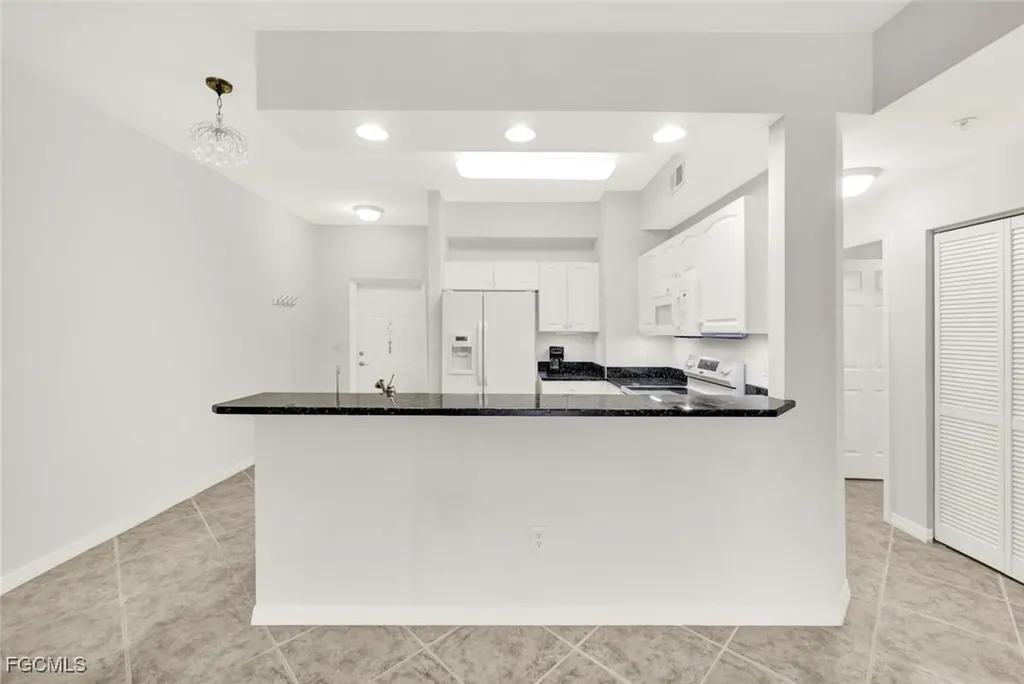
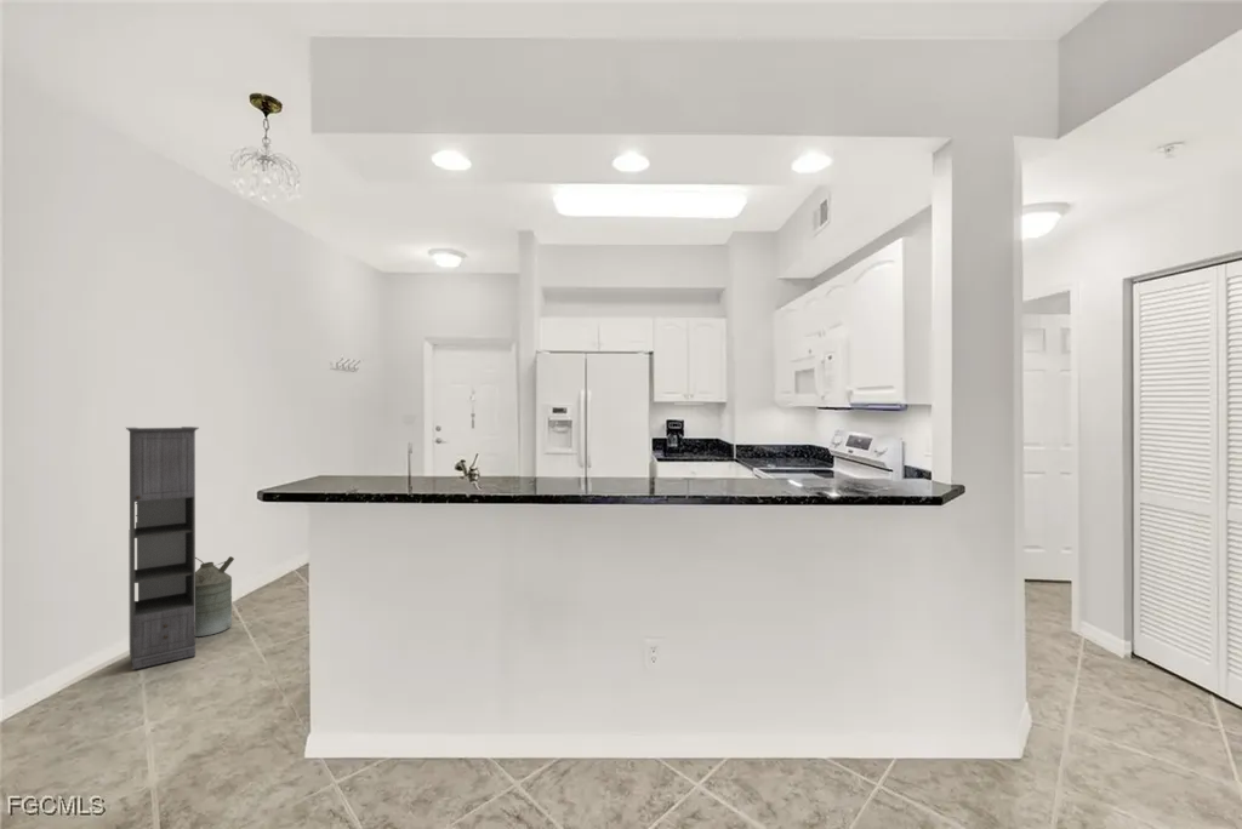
+ storage cabinet [125,425,200,670]
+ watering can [195,555,235,638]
